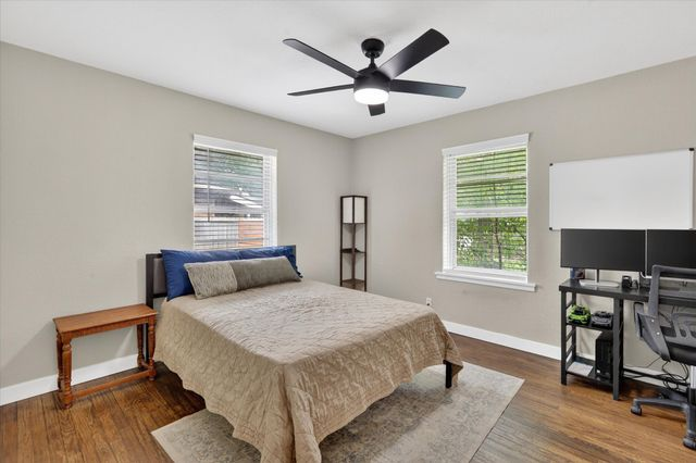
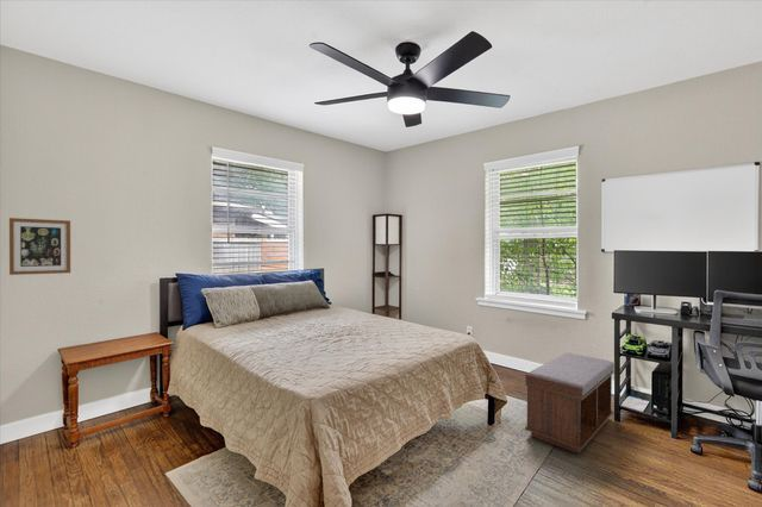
+ wall art [8,217,71,276]
+ bench [524,352,616,455]
